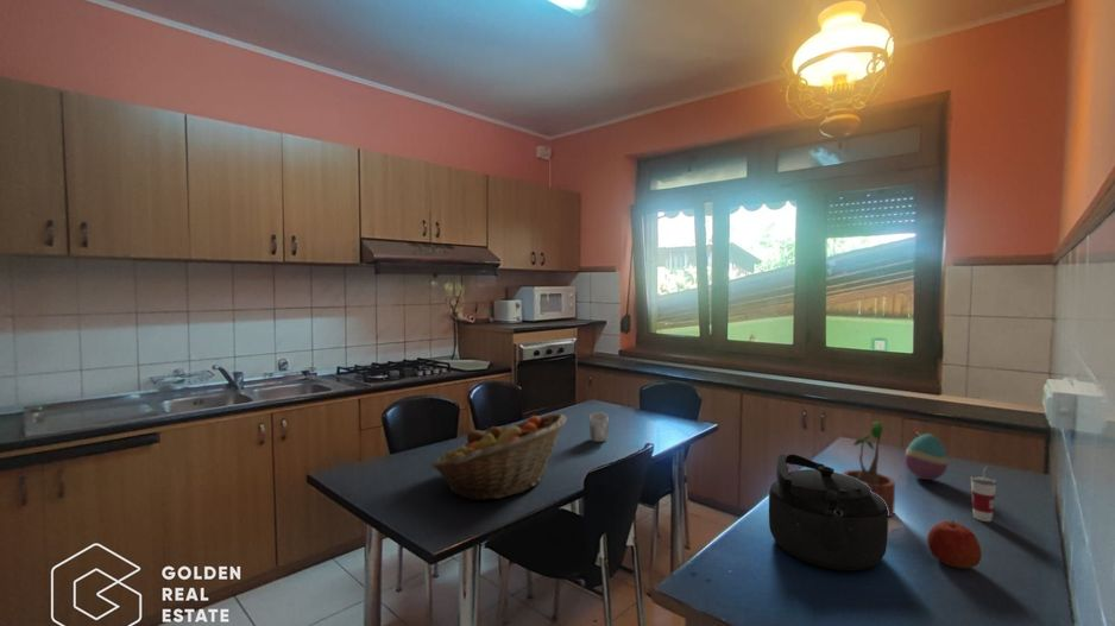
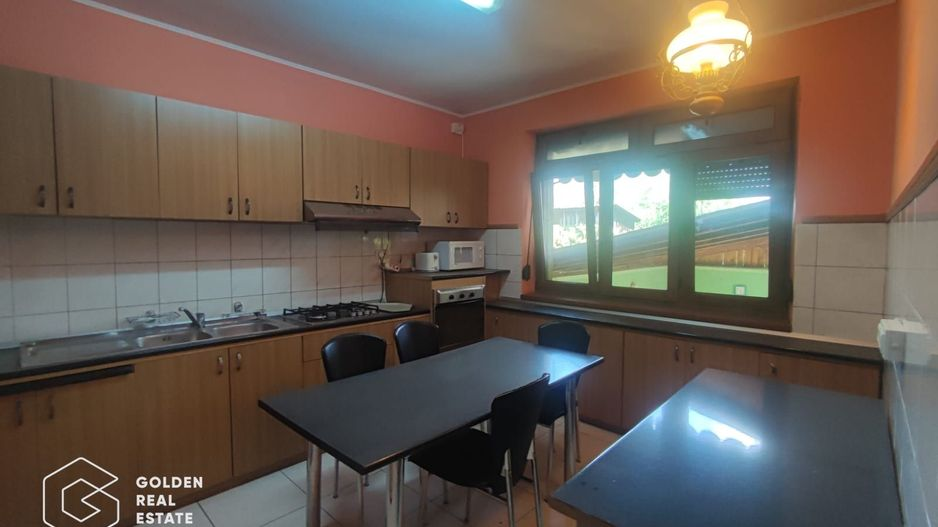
- fruit basket [431,412,567,502]
- decorative egg [903,432,949,481]
- potted plant [842,421,911,518]
- kettle [768,453,889,571]
- mug [588,411,610,443]
- apple [926,519,983,569]
- cup [970,464,997,523]
